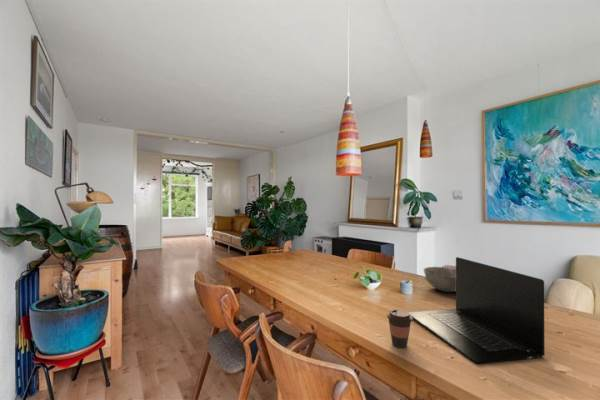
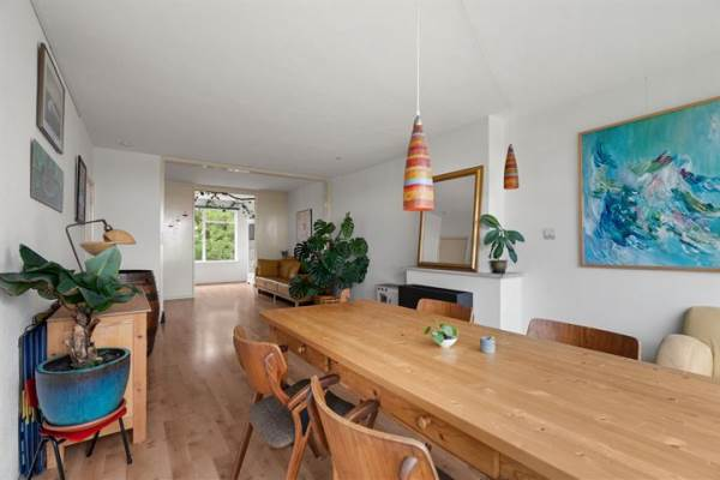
- bowl [423,266,456,293]
- coffee cup [386,308,414,349]
- laptop [408,256,545,365]
